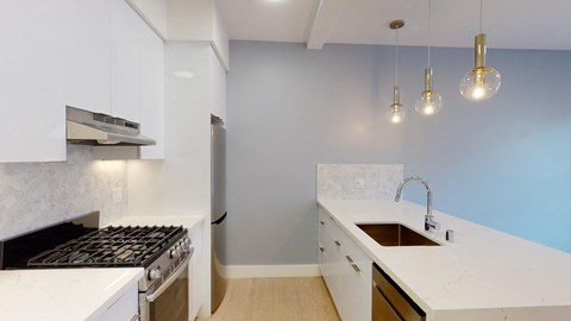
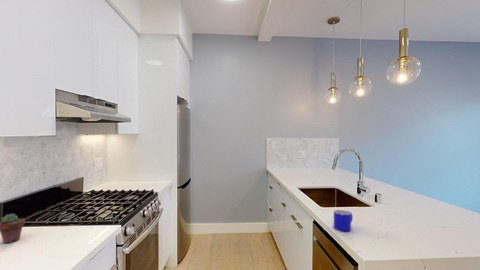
+ mug [333,209,354,232]
+ potted succulent [0,213,26,244]
